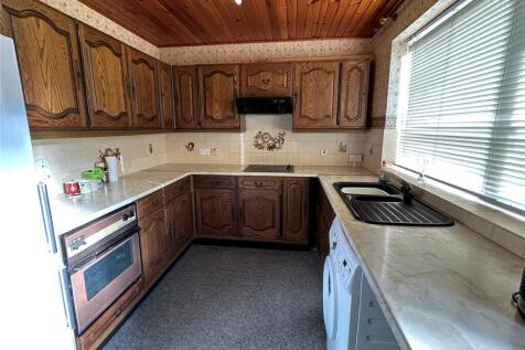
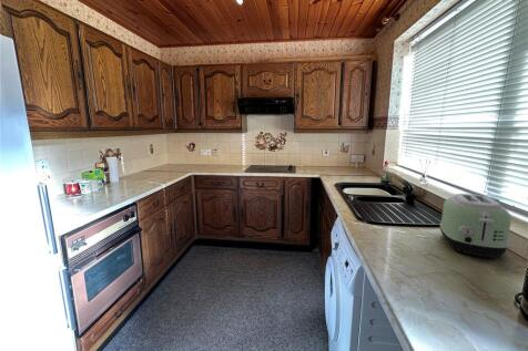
+ toaster [439,193,512,259]
